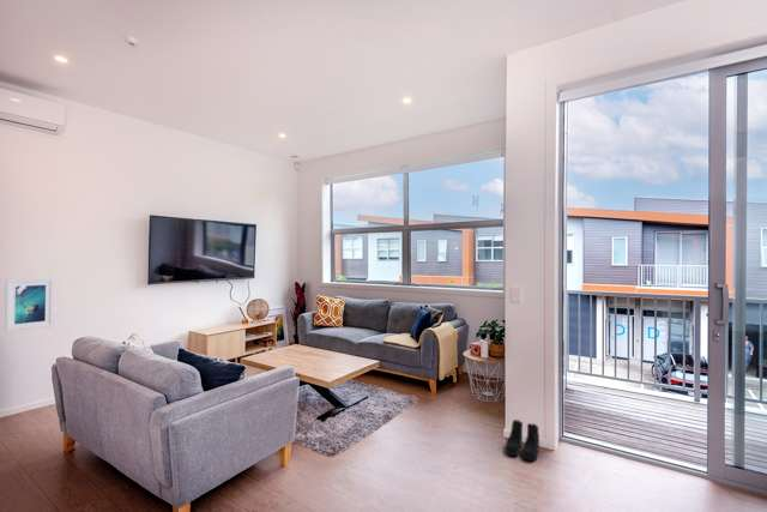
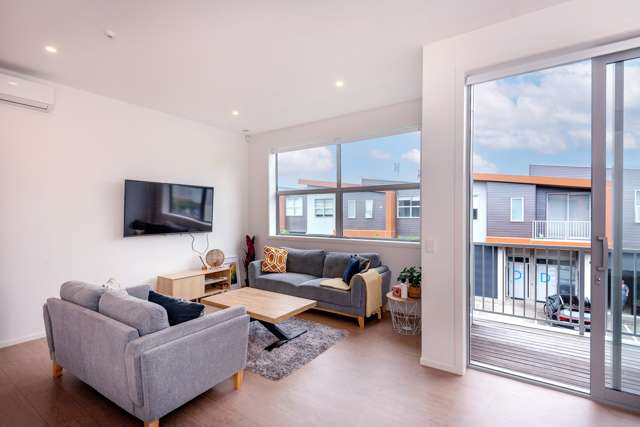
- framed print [4,277,55,333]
- boots [505,418,540,462]
